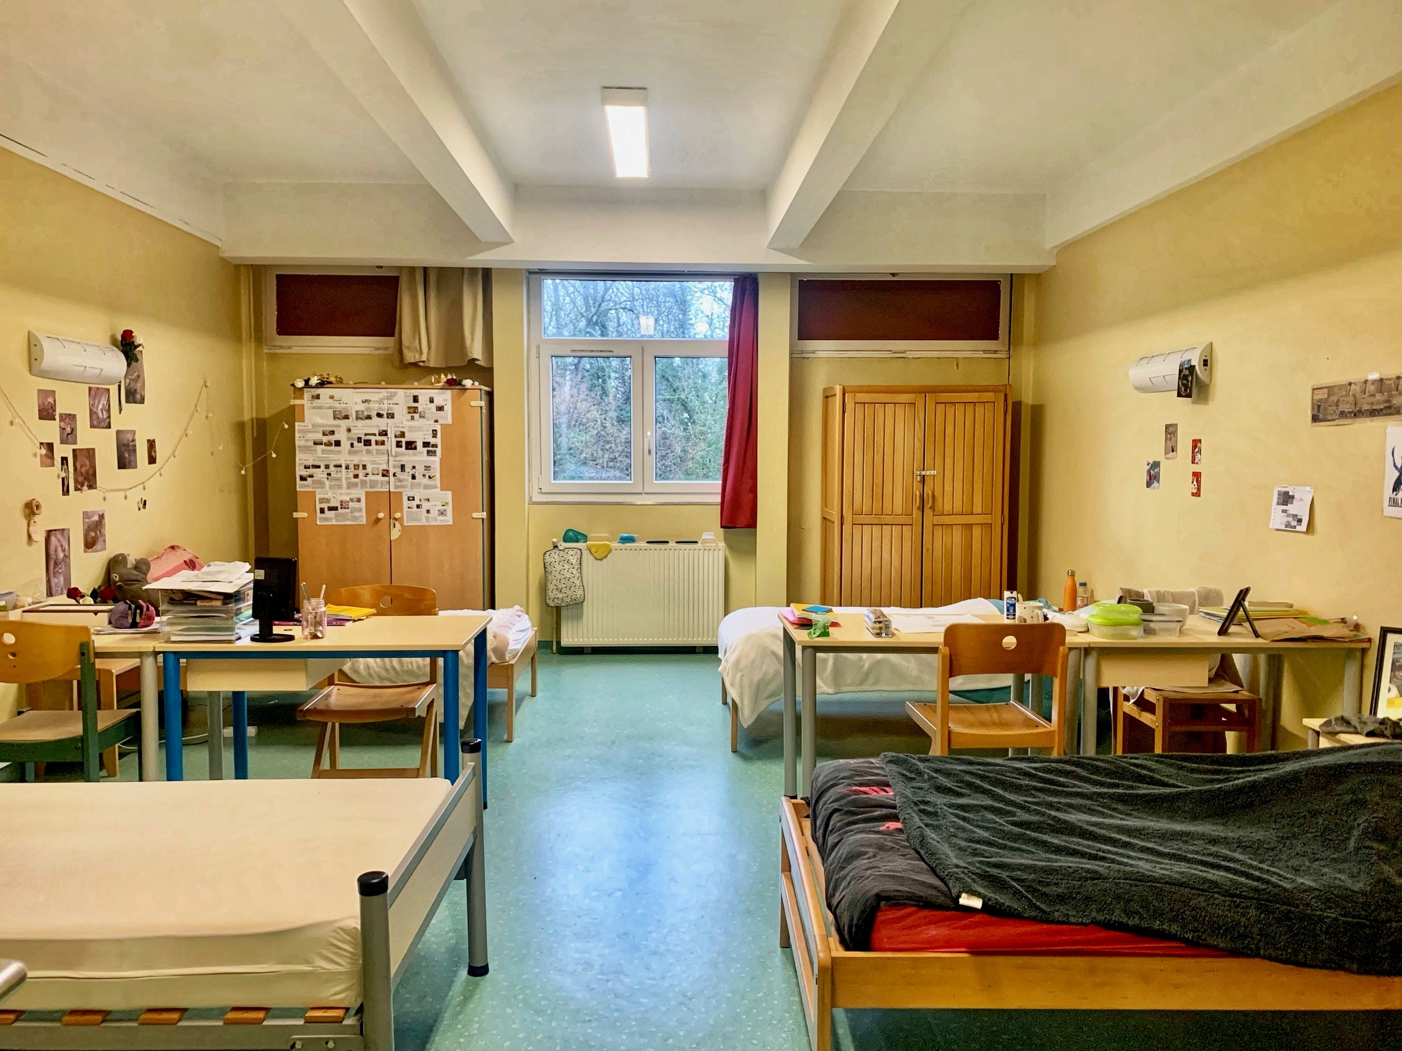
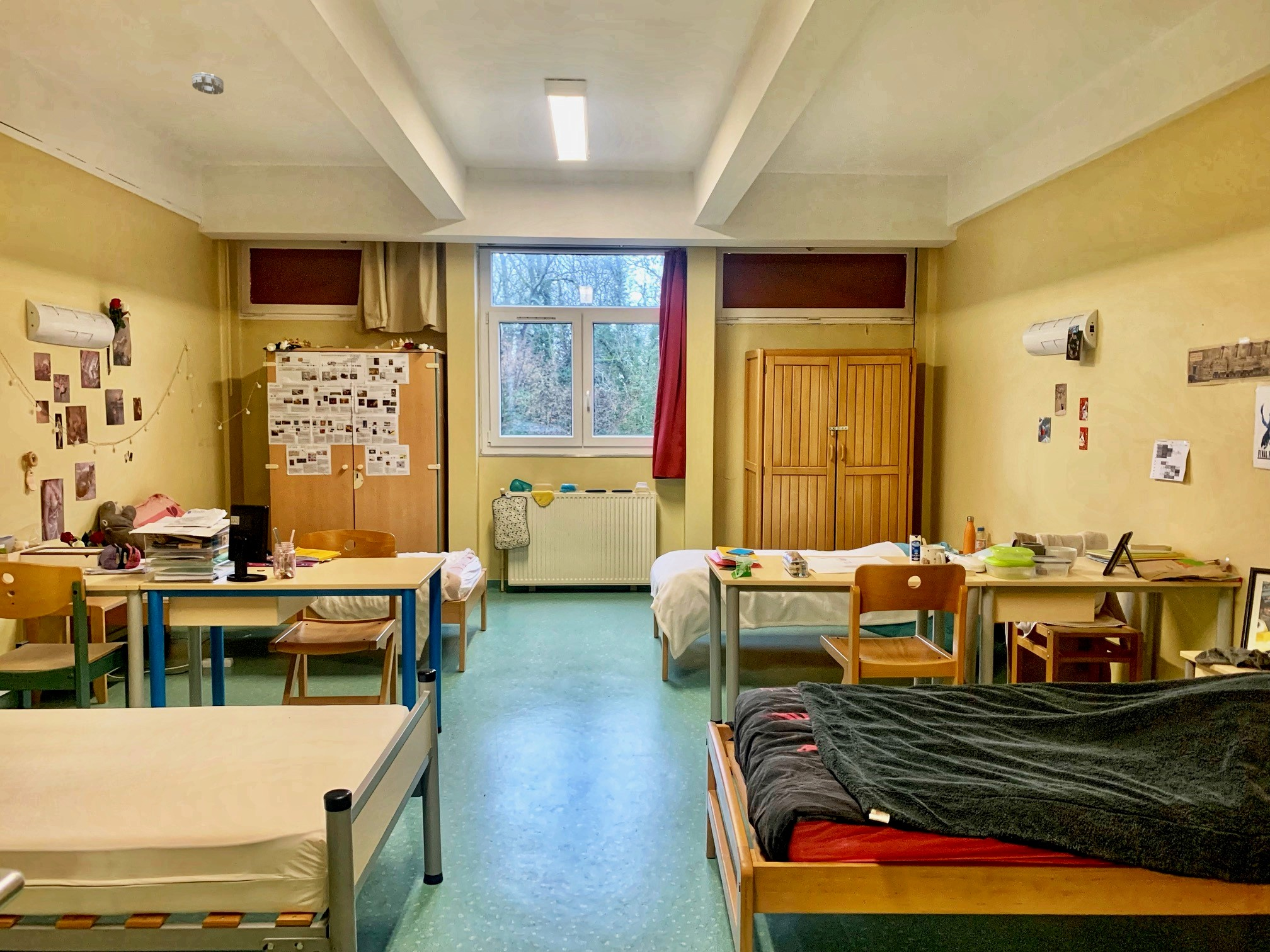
+ smoke detector [192,71,224,95]
